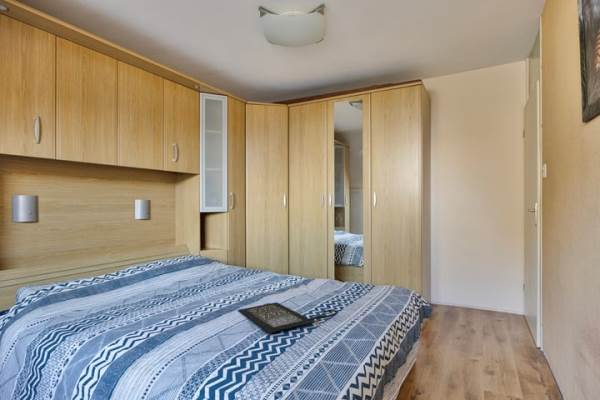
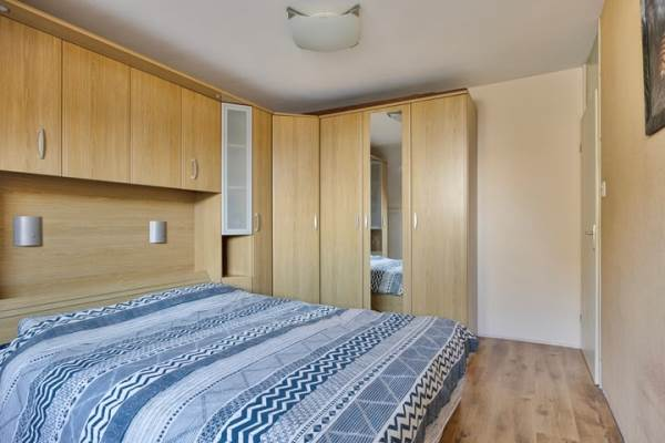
- clutch bag [237,301,338,334]
